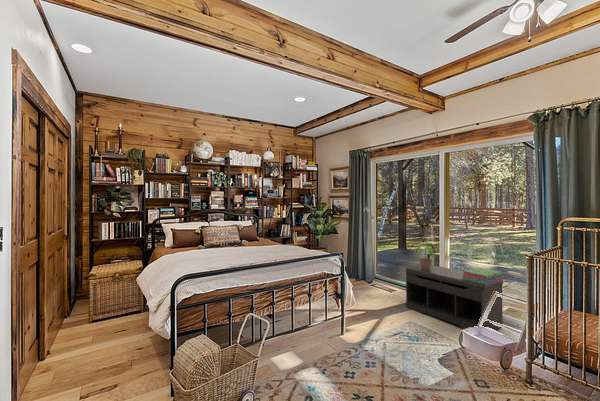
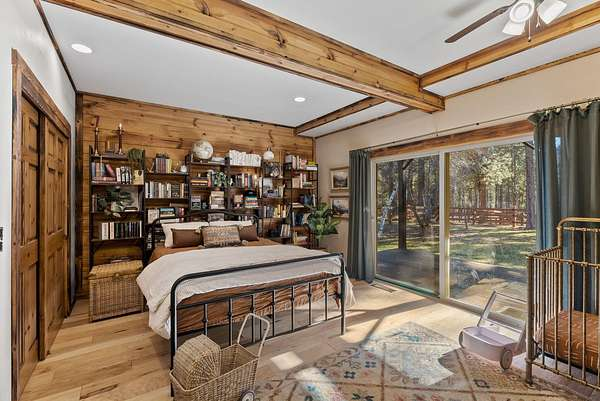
- stack of books [462,266,505,285]
- bench [405,264,504,331]
- potted plant [414,242,436,270]
